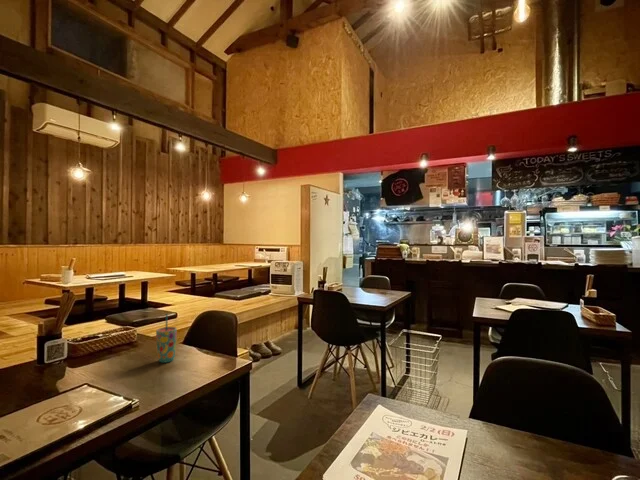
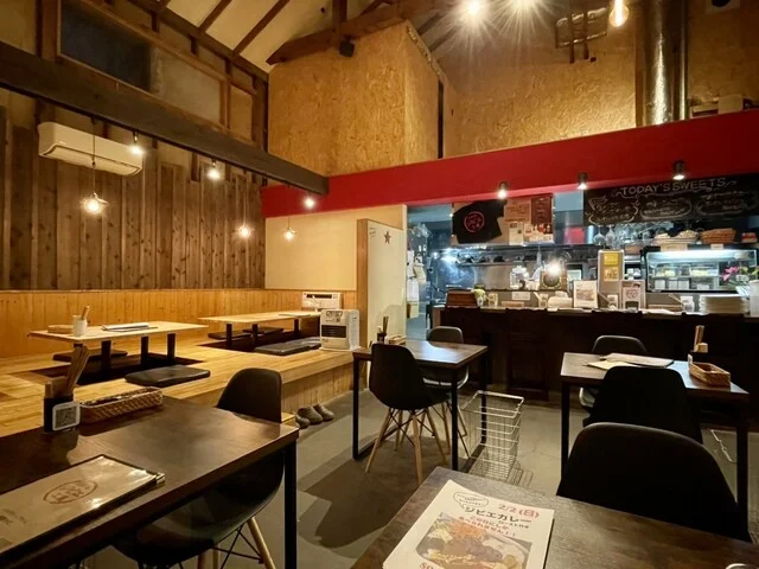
- cup [155,313,178,364]
